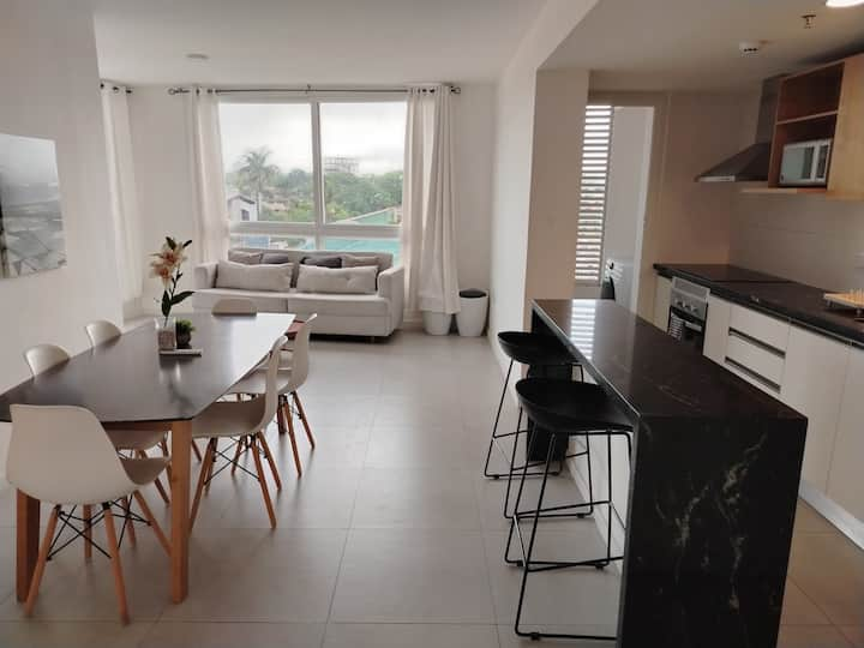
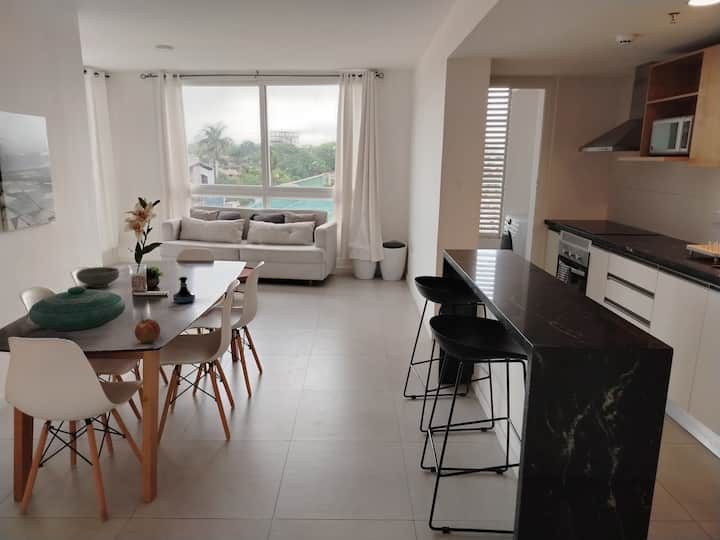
+ bowl [75,266,120,289]
+ tequila bottle [172,276,196,305]
+ apple [134,318,161,344]
+ decorative bowl [27,285,126,333]
